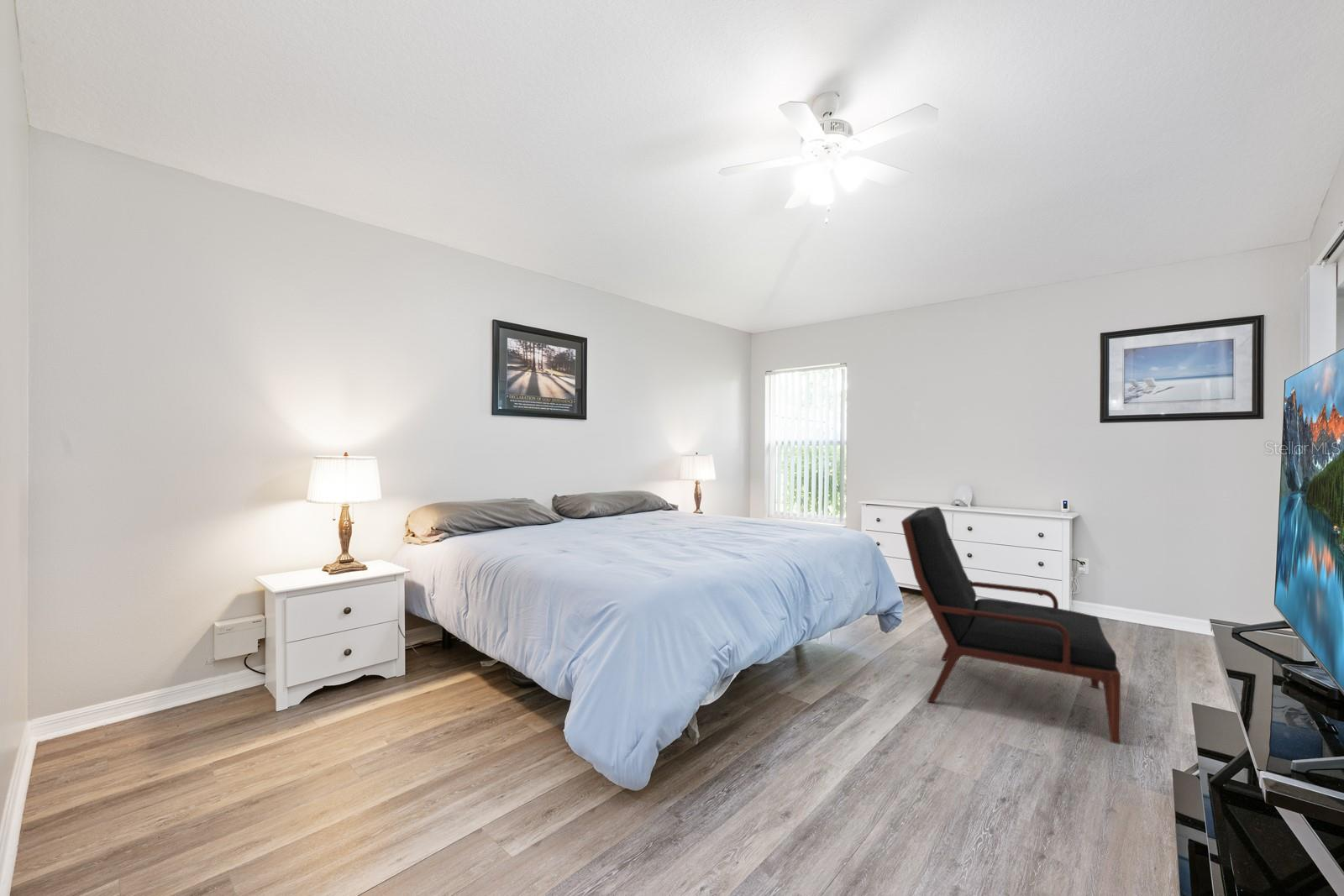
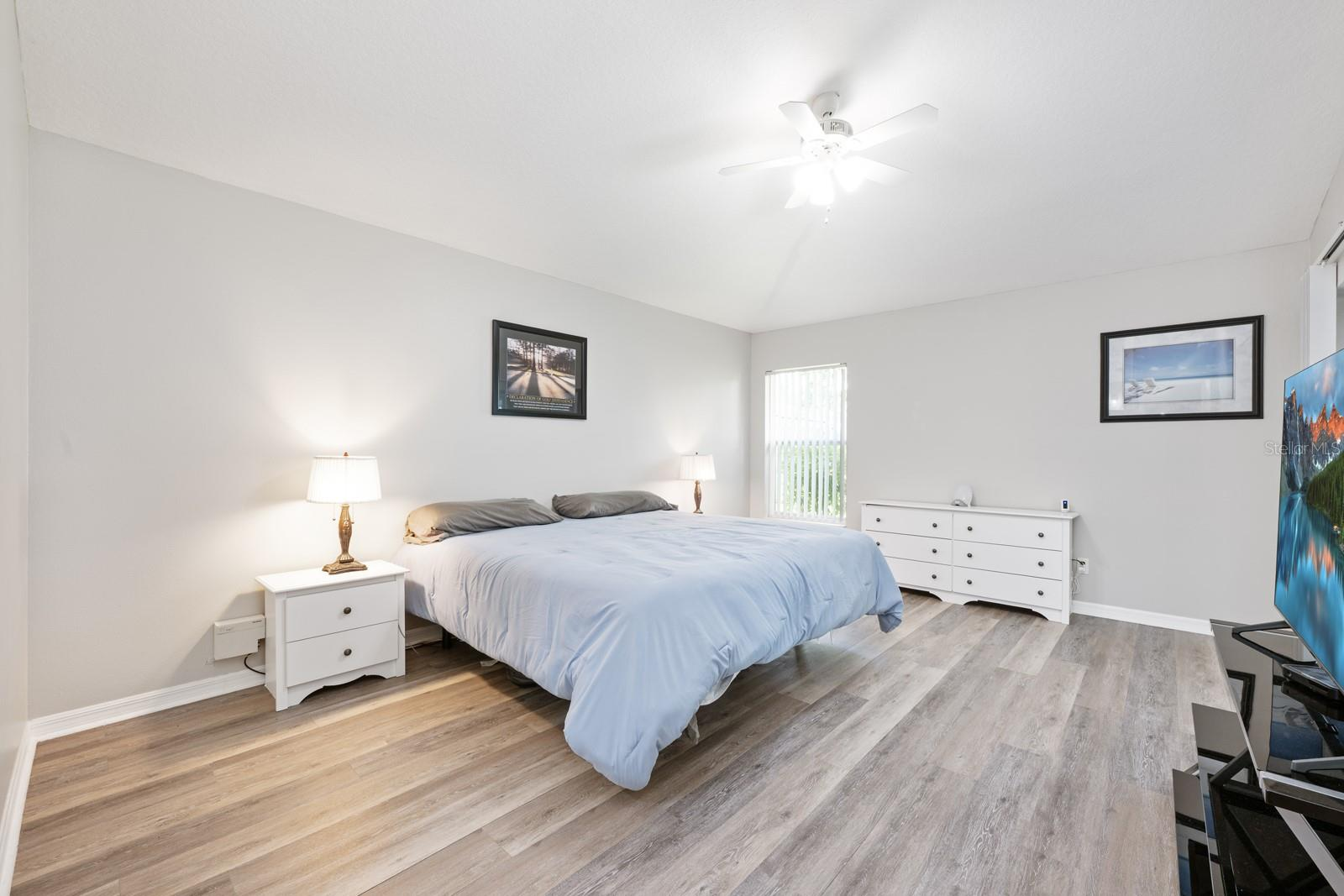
- armchair [900,506,1121,745]
